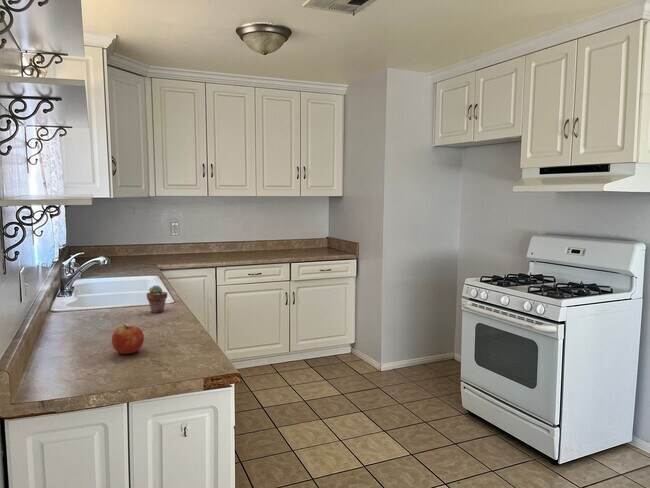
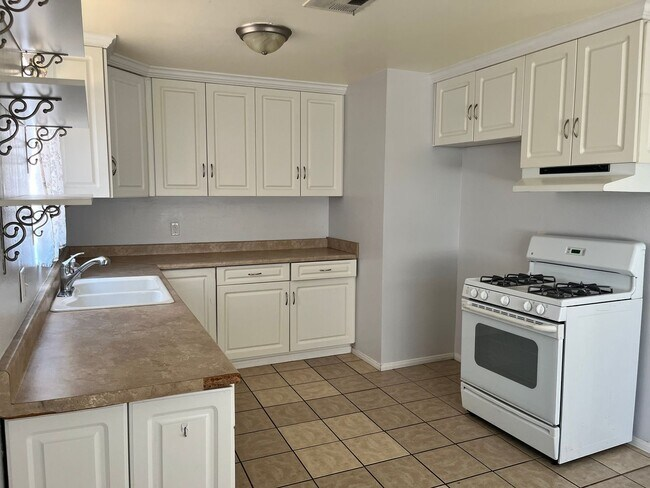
- apple [111,324,145,355]
- potted succulent [146,285,168,314]
